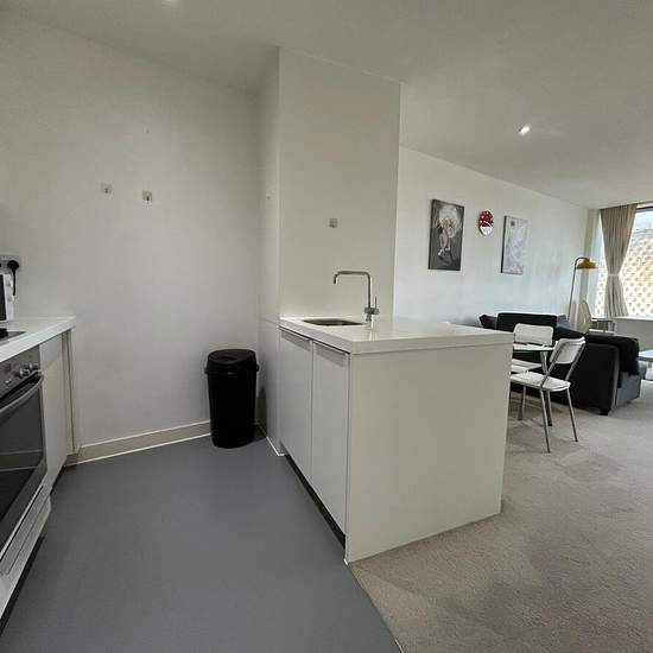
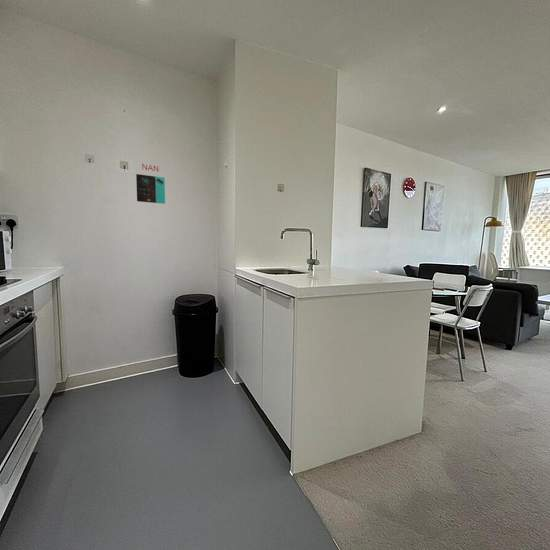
+ calendar [135,163,166,205]
